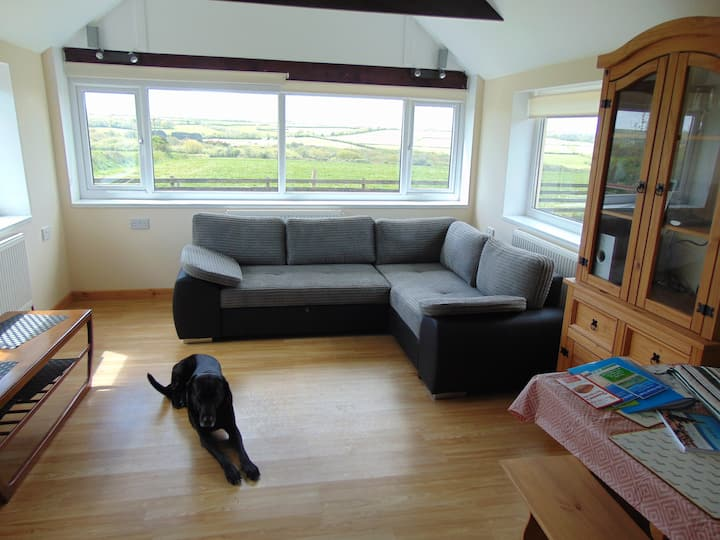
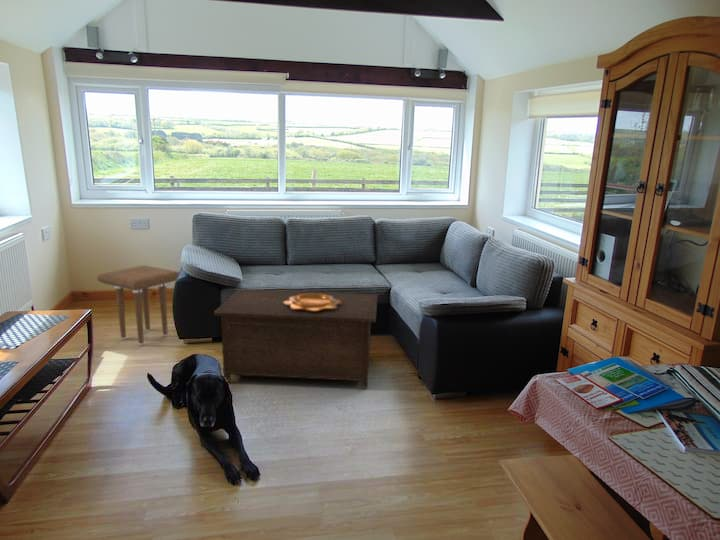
+ cabinet [213,288,378,389]
+ decorative bowl [284,294,341,311]
+ side table [96,264,181,346]
